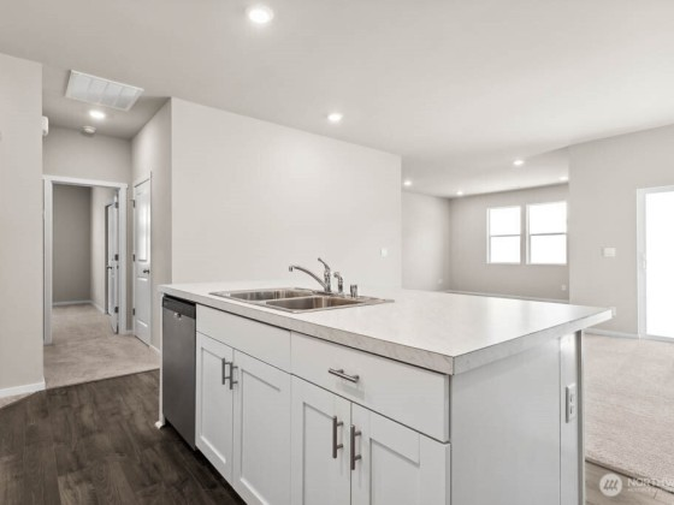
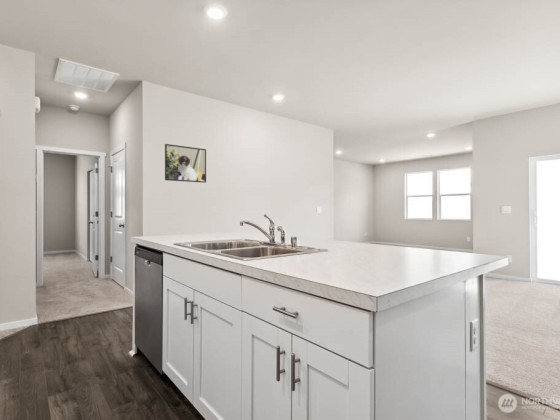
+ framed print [164,143,207,184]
